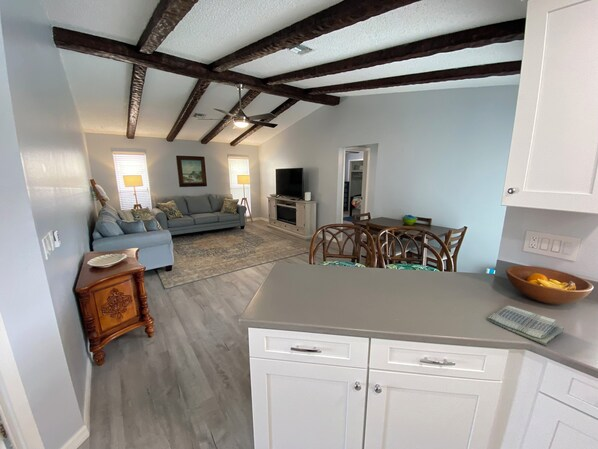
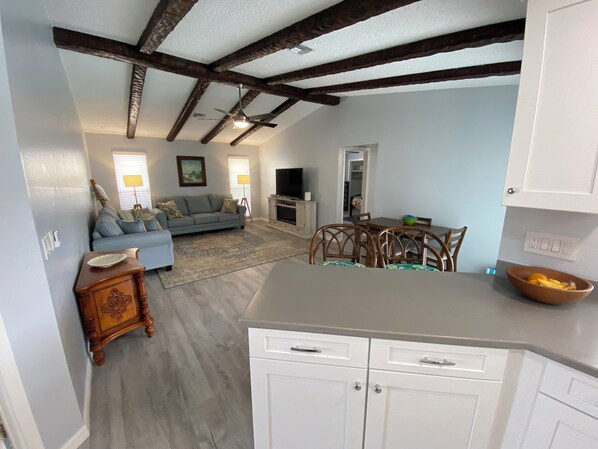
- dish towel [487,305,565,347]
